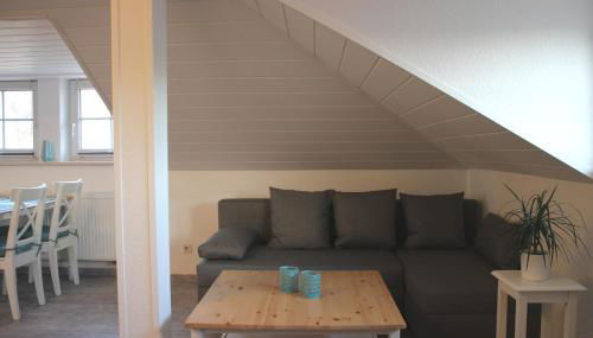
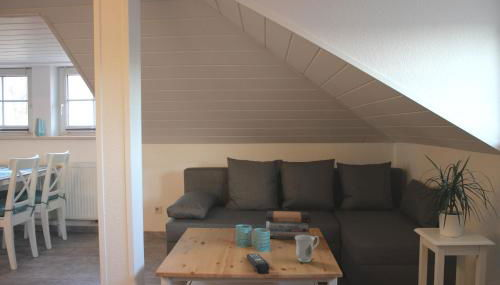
+ mug [295,235,320,264]
+ book stack [265,210,312,240]
+ remote control [246,253,270,275]
